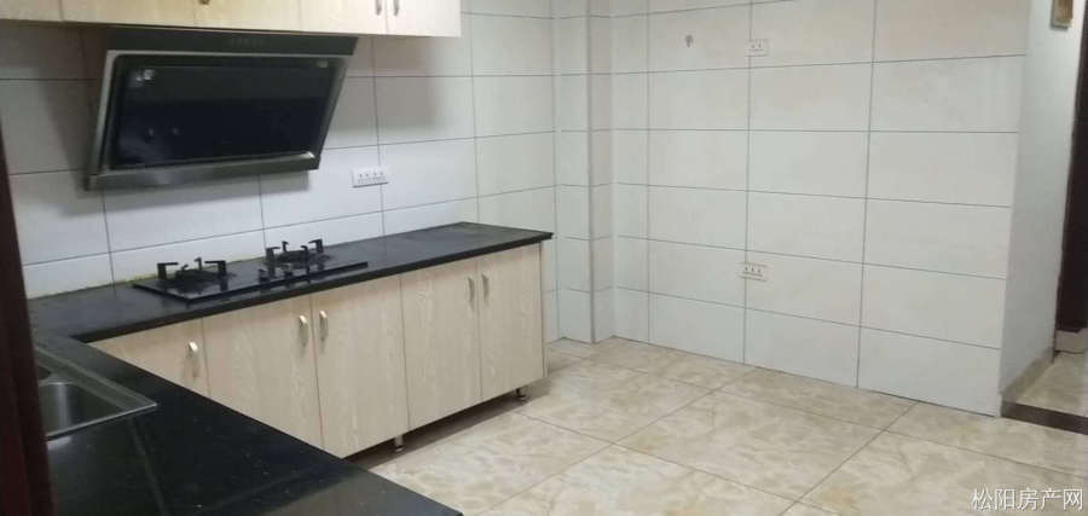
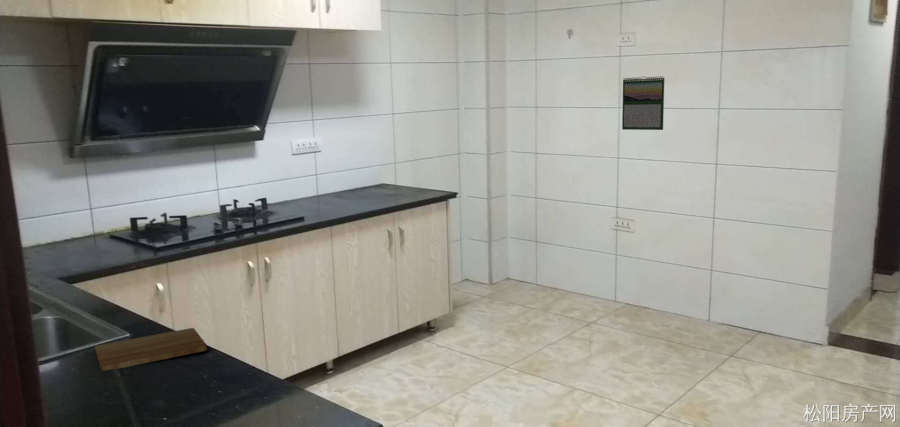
+ cutting board [94,327,208,372]
+ calendar [621,75,665,131]
